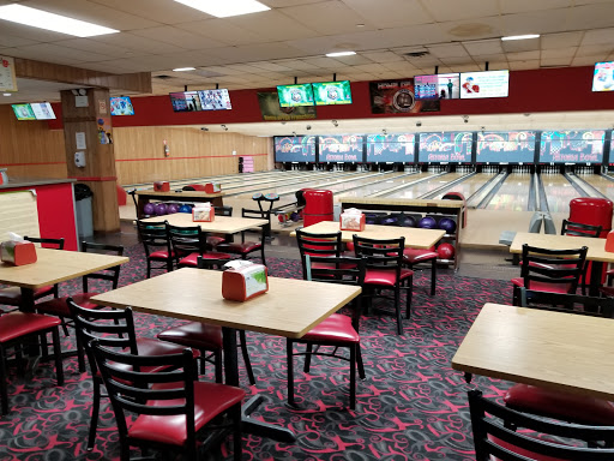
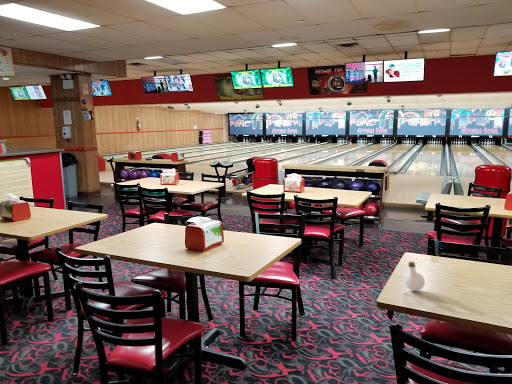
+ bottle [403,261,426,296]
